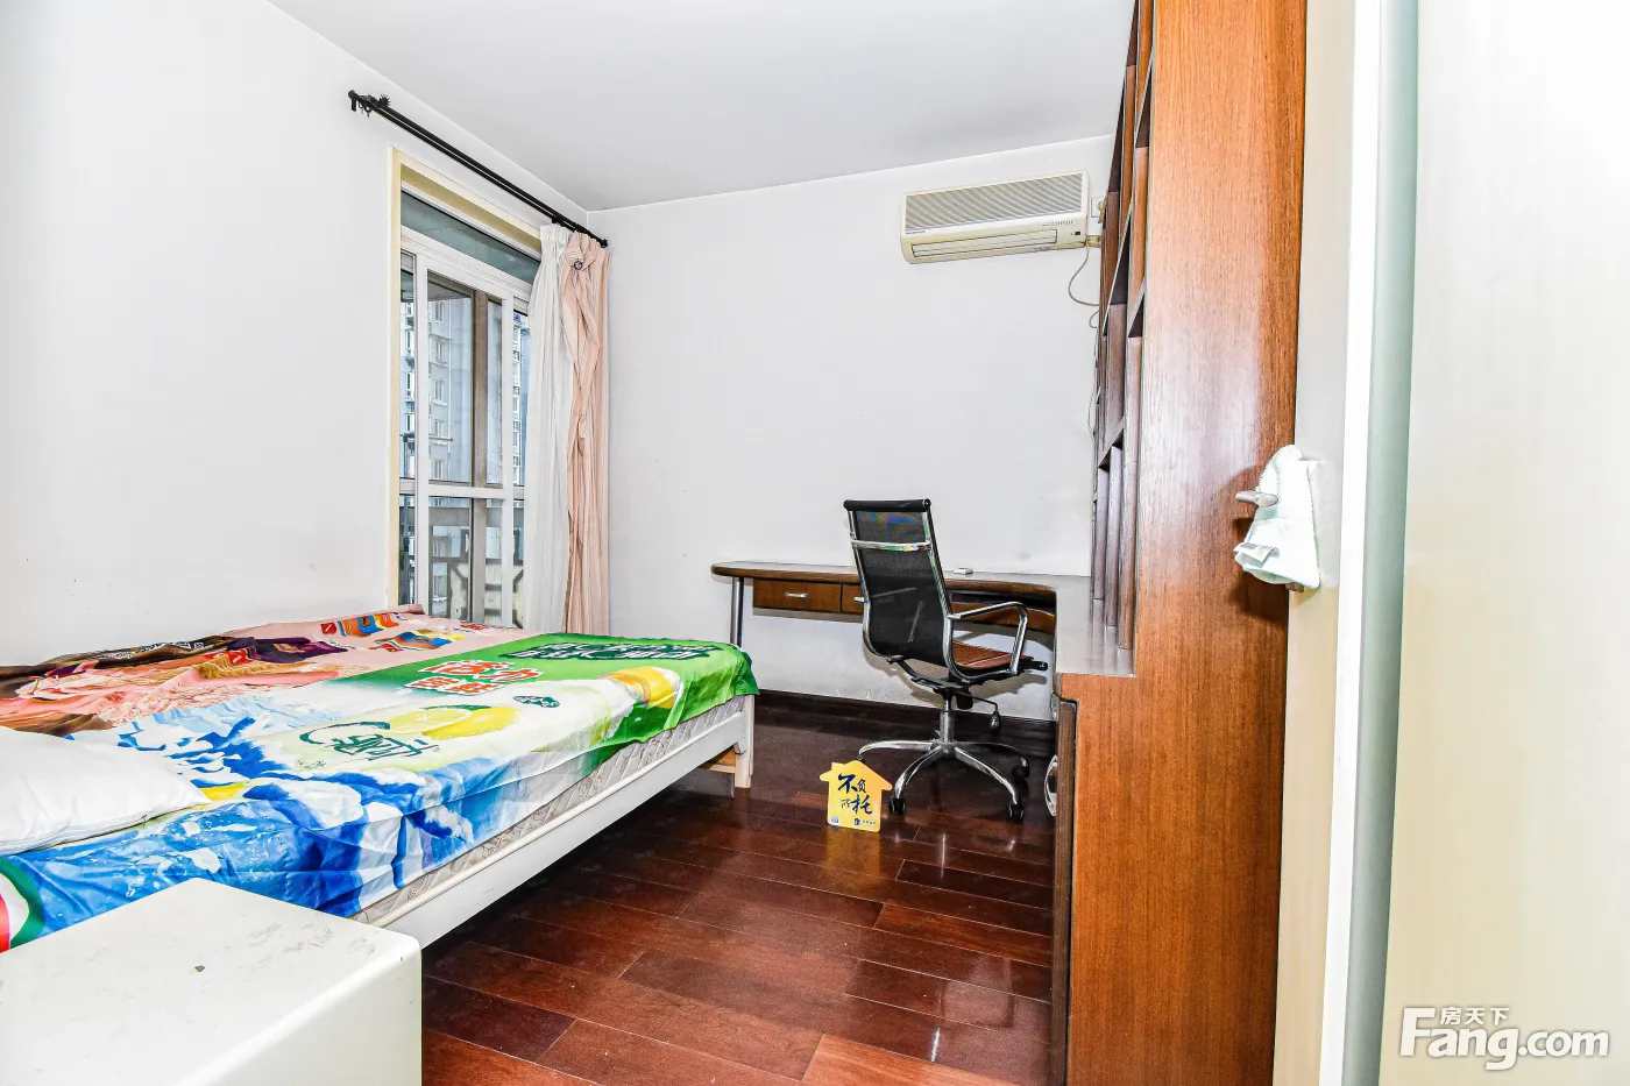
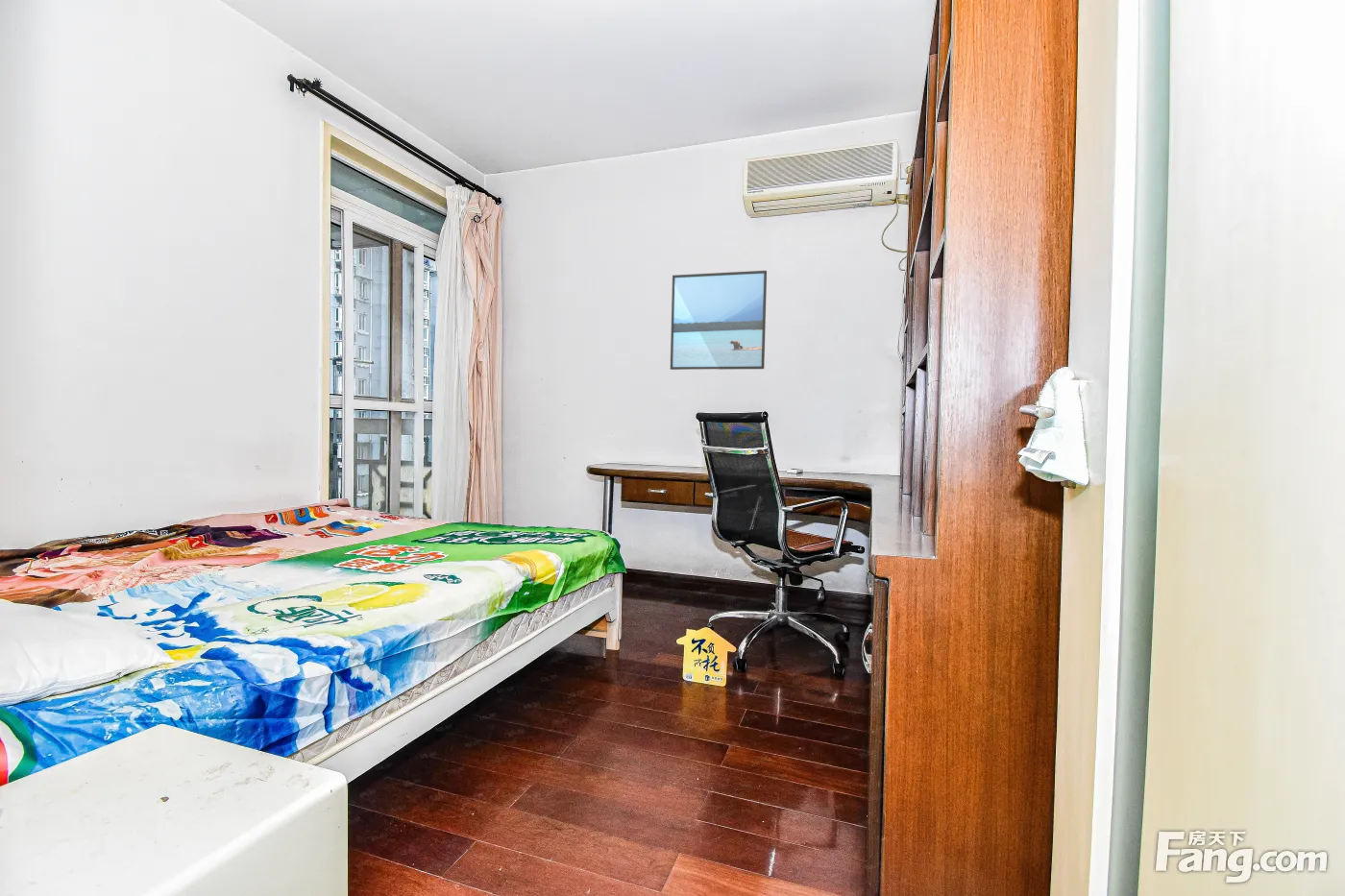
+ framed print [670,270,768,371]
